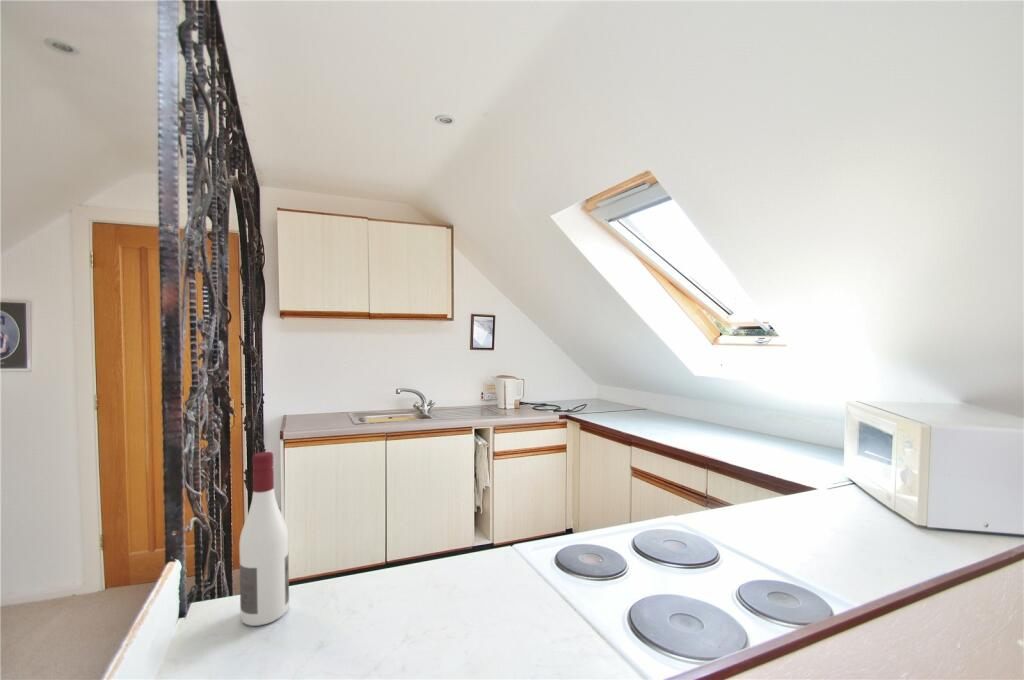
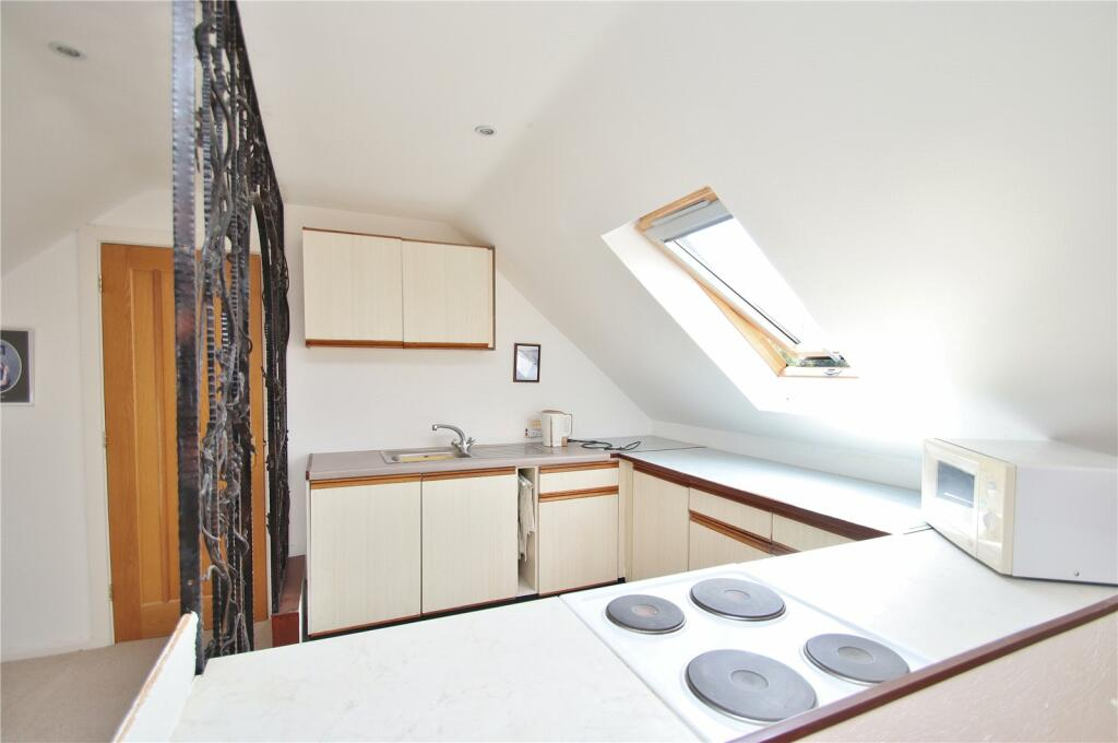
- alcohol [238,451,290,627]
